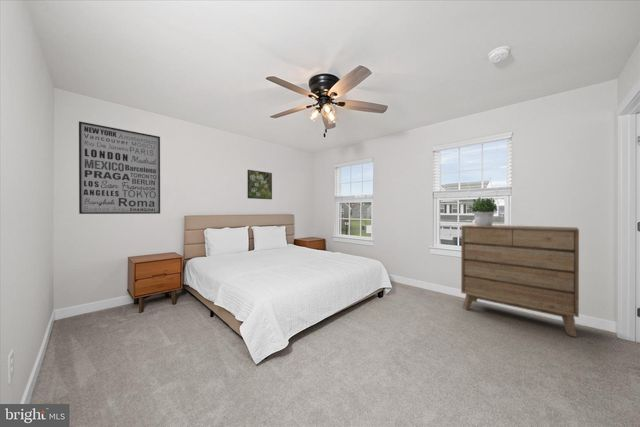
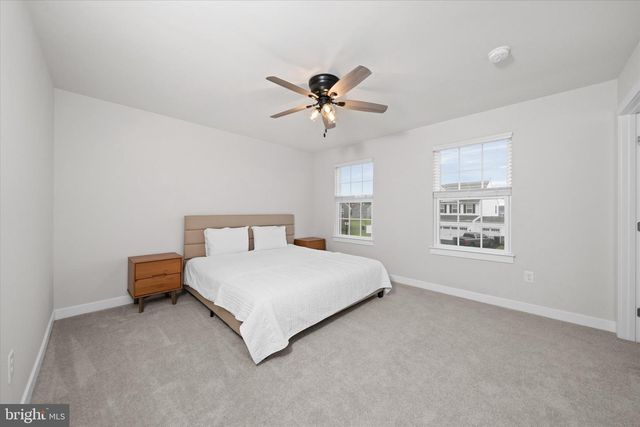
- potted plant [467,197,499,226]
- dresser [460,223,580,338]
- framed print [246,169,273,200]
- wall art [78,120,161,215]
